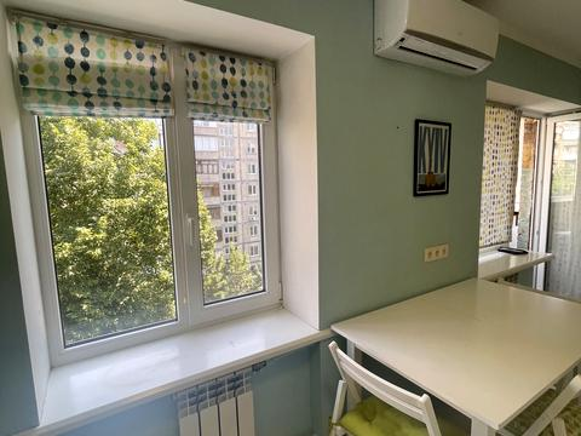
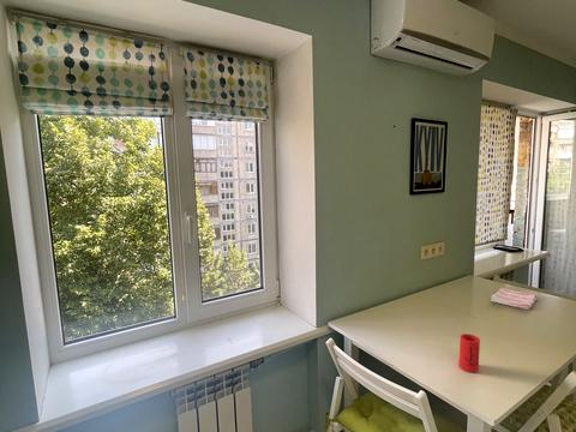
+ cup [458,332,481,373]
+ dish towel [490,287,539,311]
